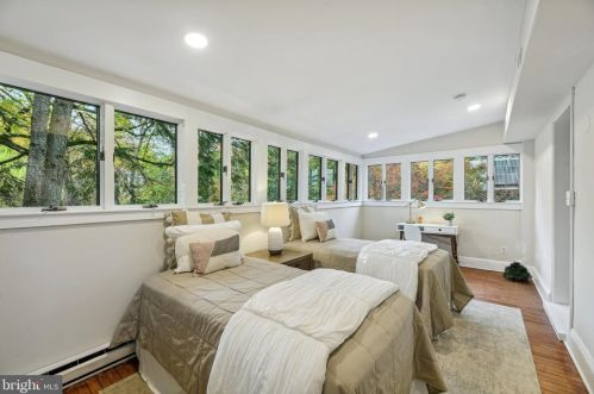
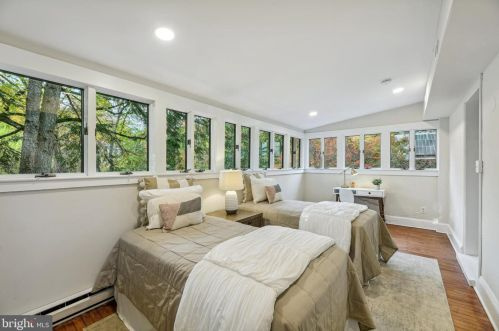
- potted plant [502,261,533,282]
